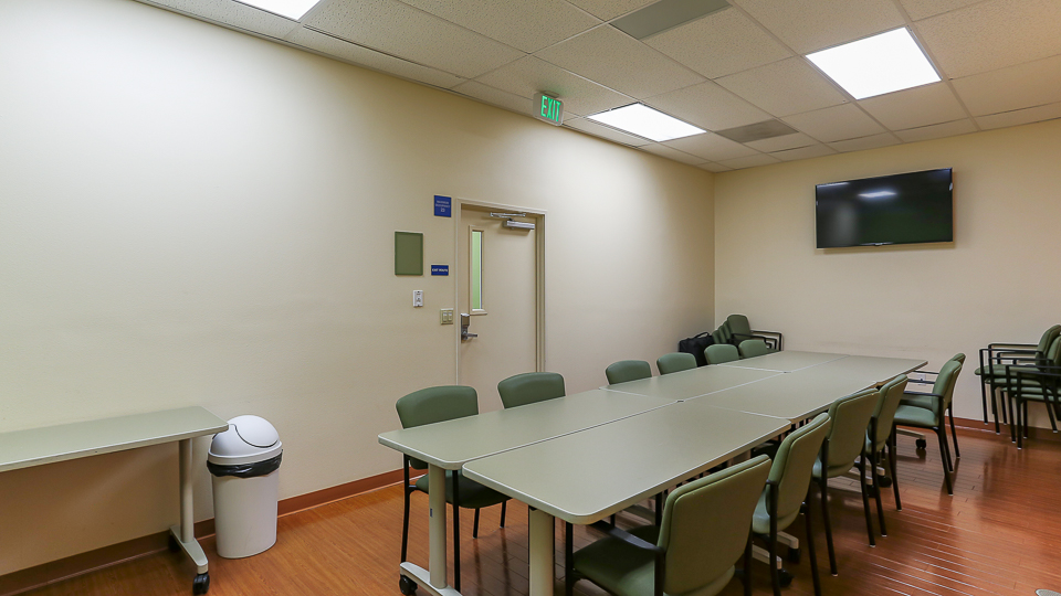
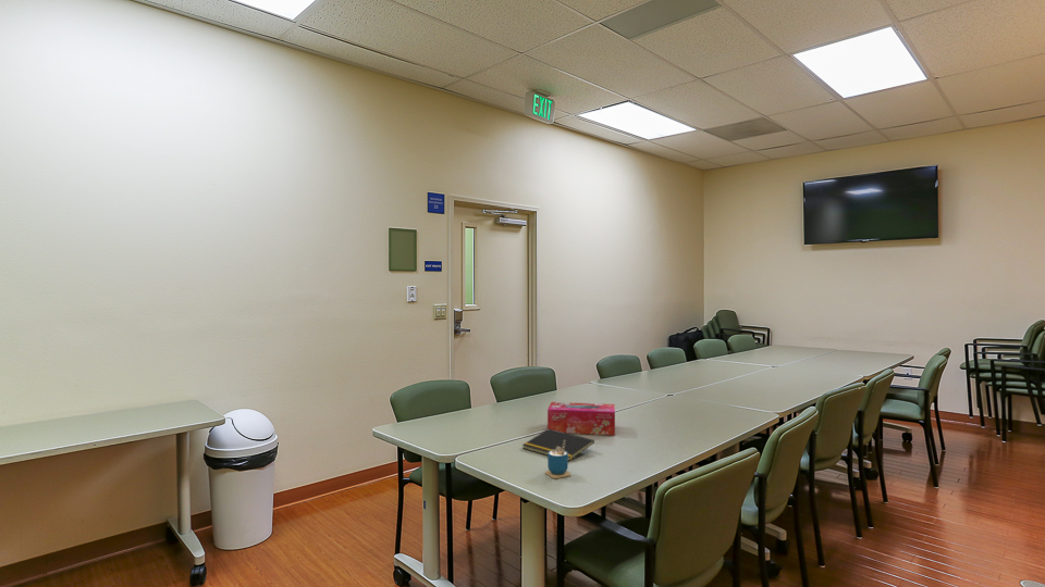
+ cup [544,440,571,479]
+ notepad [521,428,595,462]
+ tissue box [546,401,616,436]
